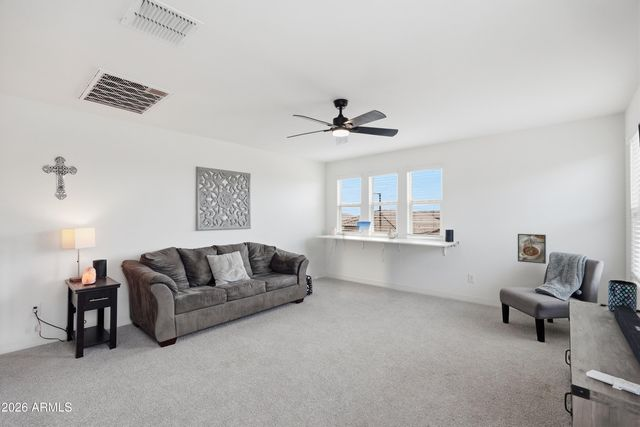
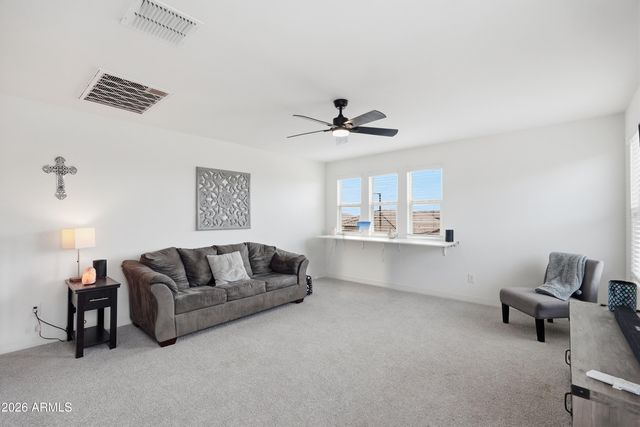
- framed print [517,233,547,265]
